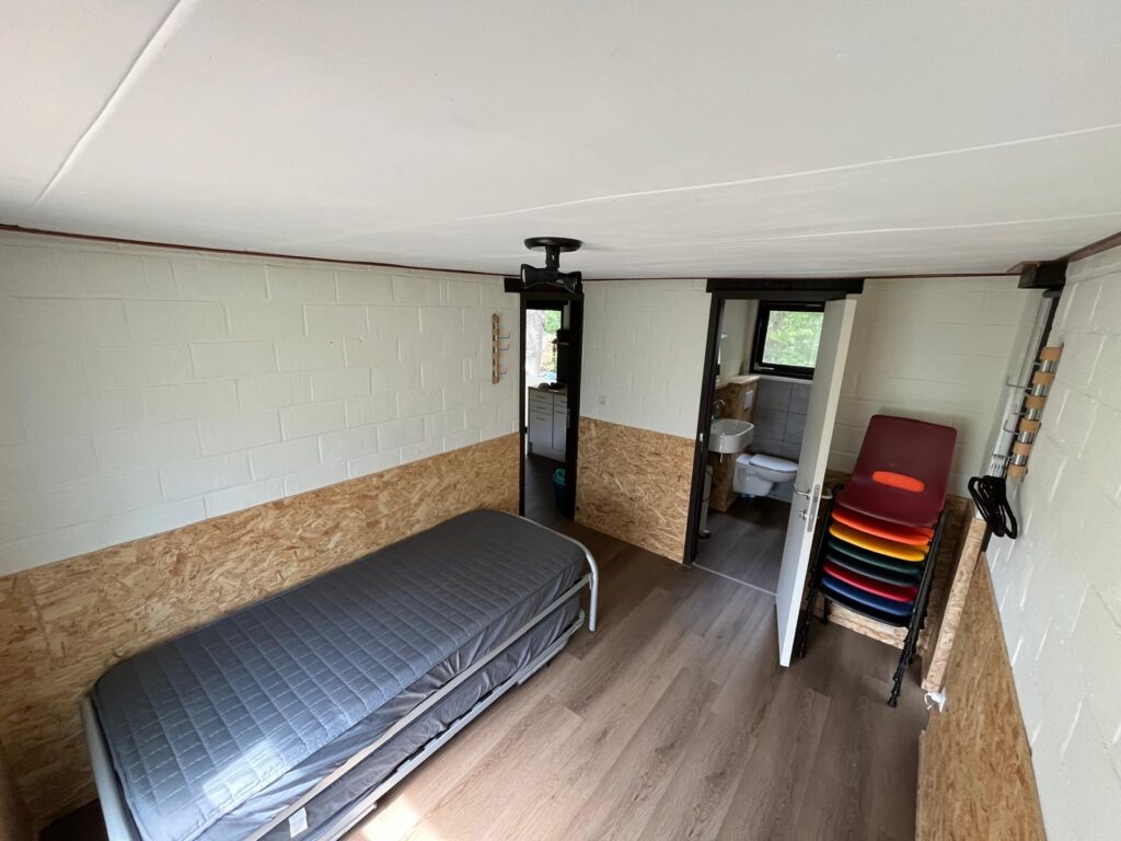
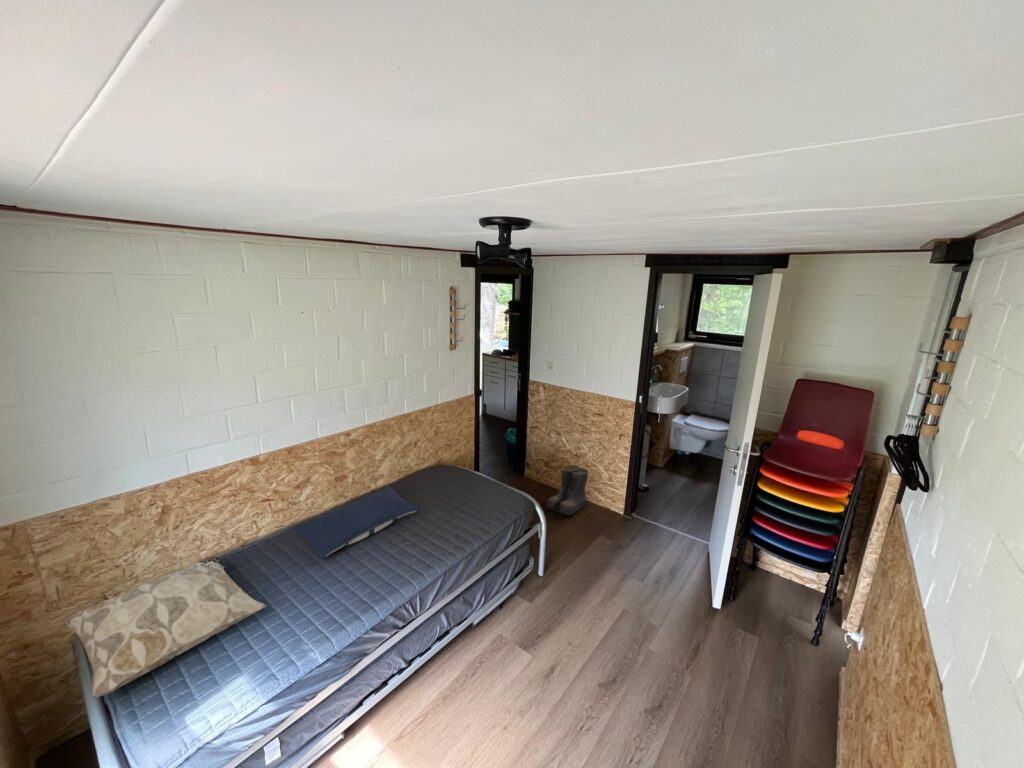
+ pillow [291,485,421,560]
+ boots [545,464,590,516]
+ decorative pillow [62,556,267,699]
